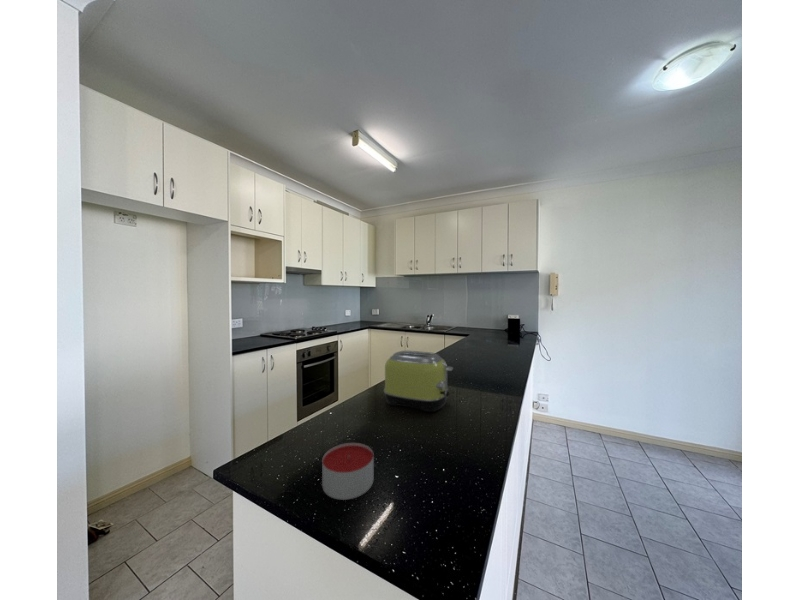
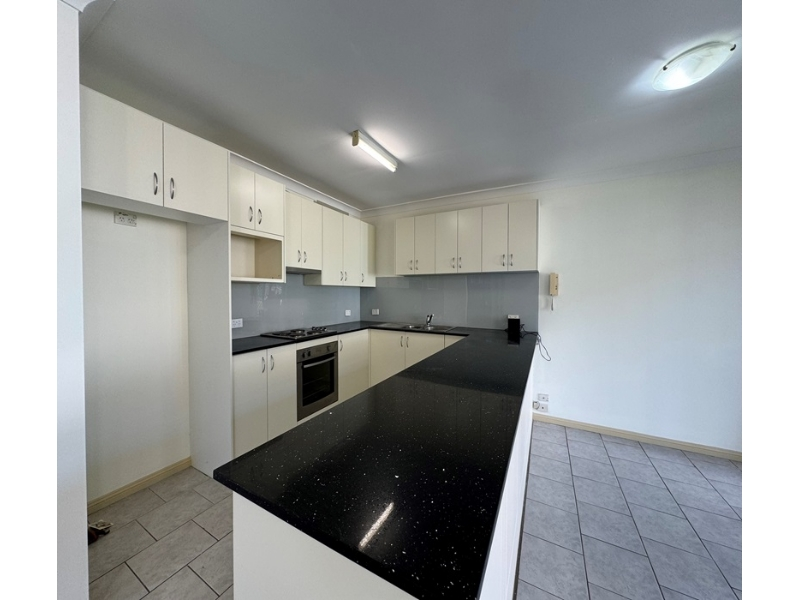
- candle [321,442,375,501]
- toaster [383,350,454,413]
